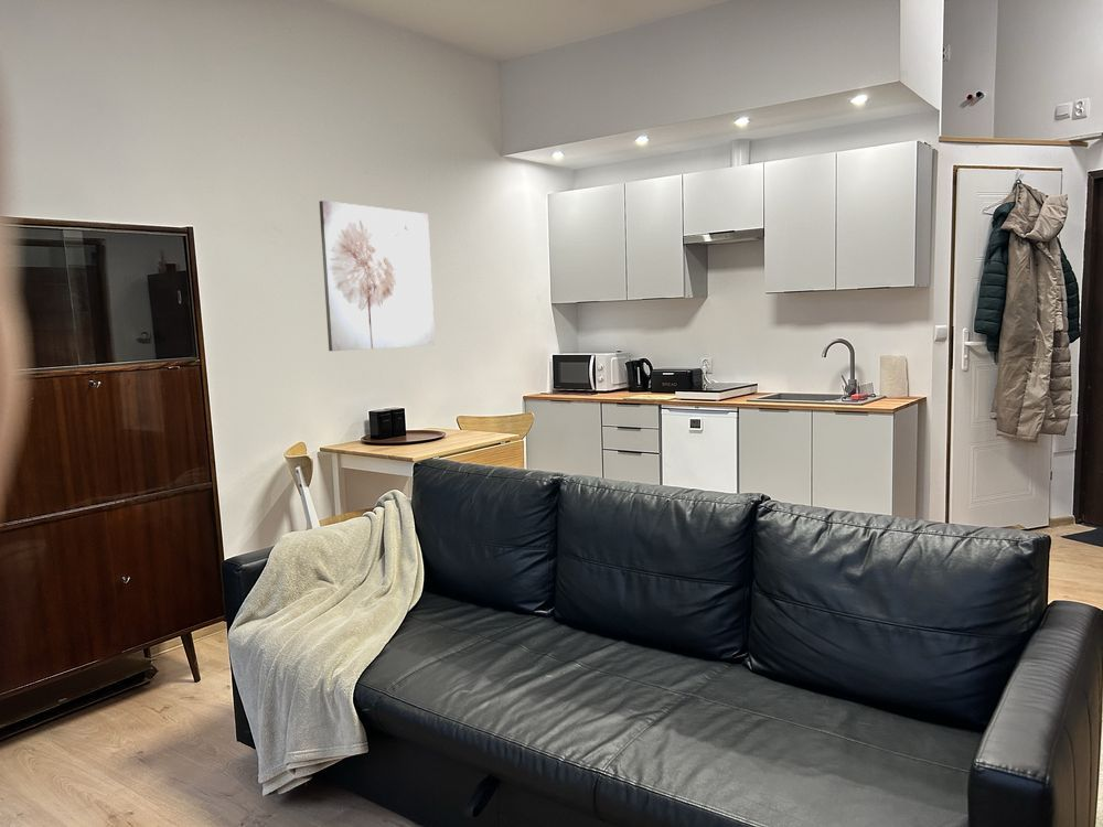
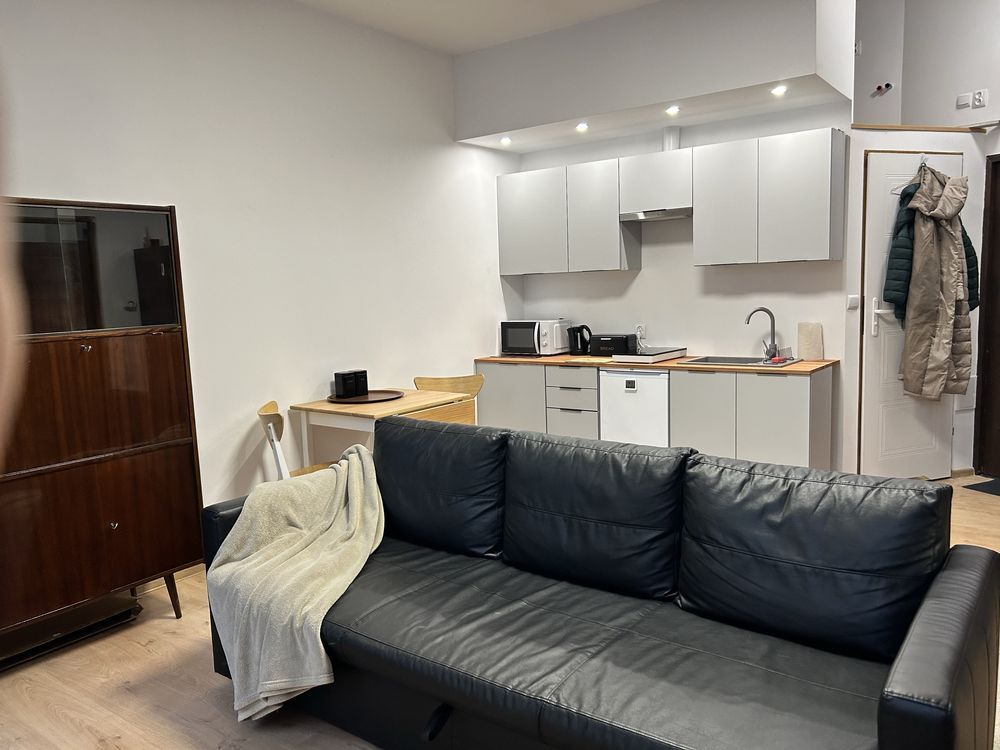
- wall art [319,200,436,352]
